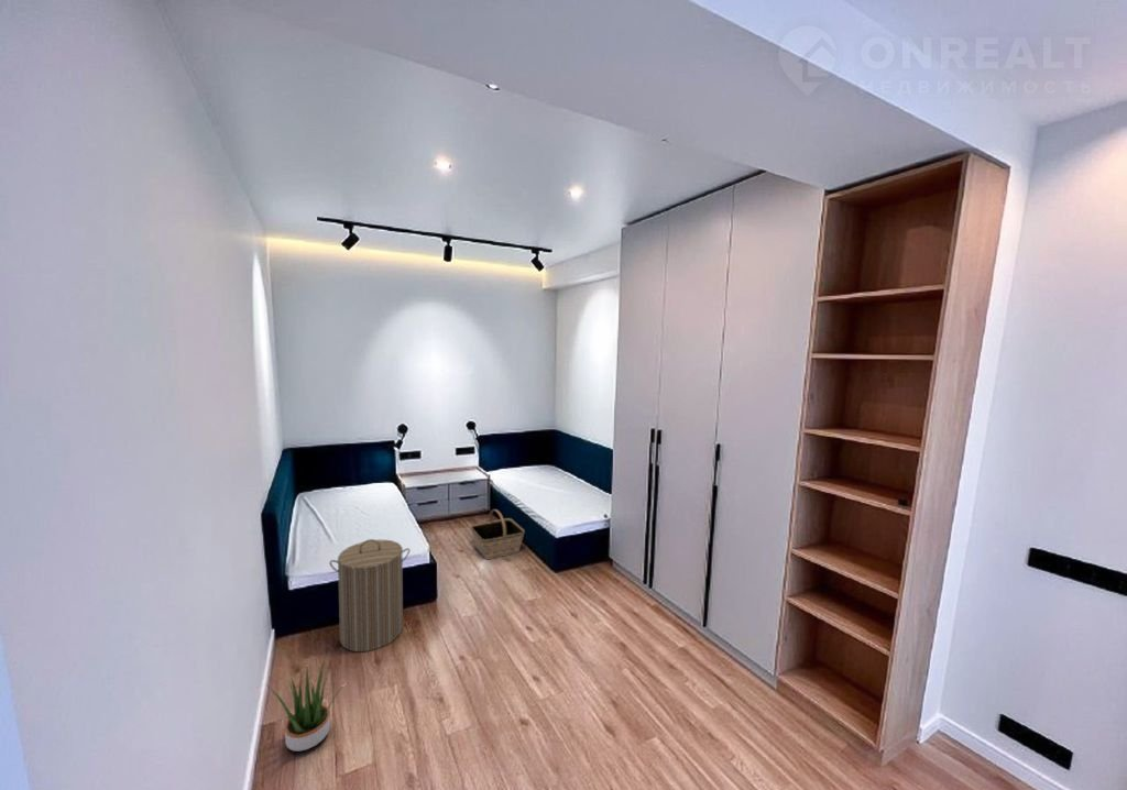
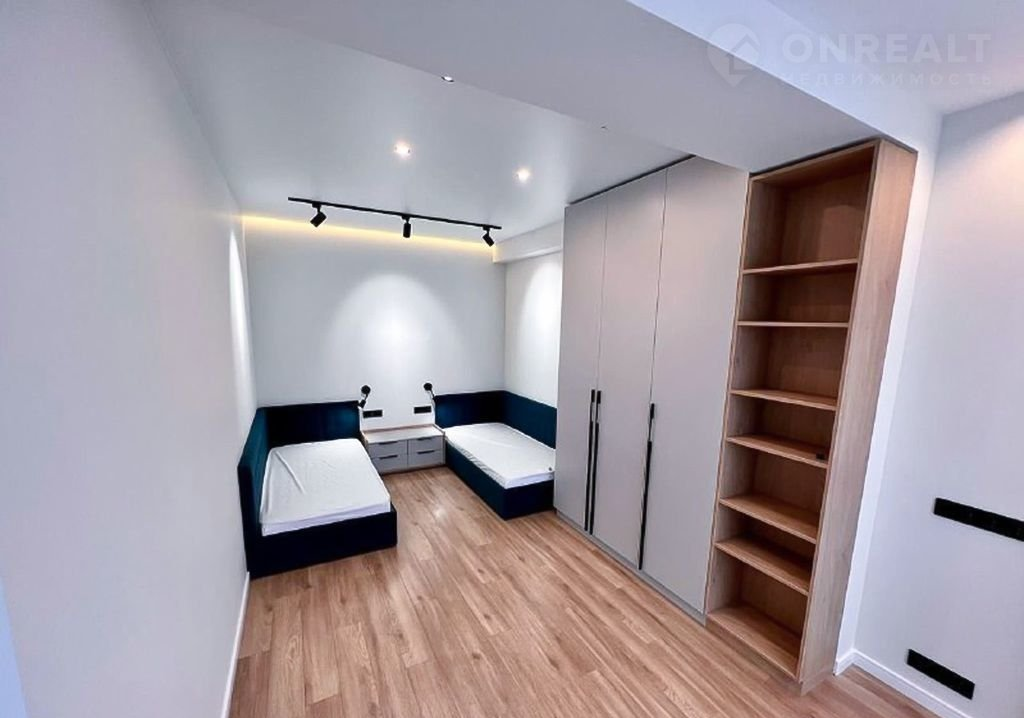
- basket [469,508,526,561]
- laundry hamper [328,538,411,652]
- potted plant [266,658,342,753]
